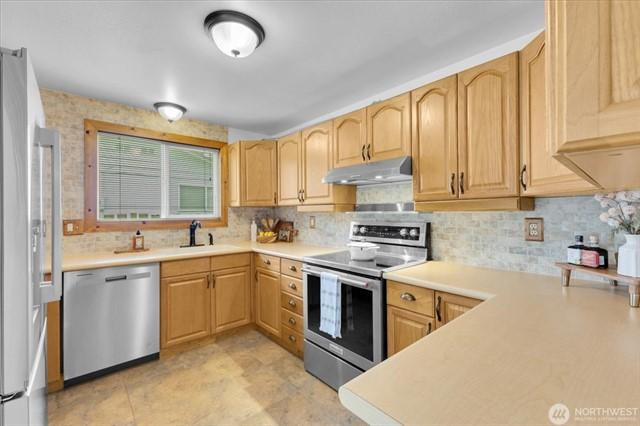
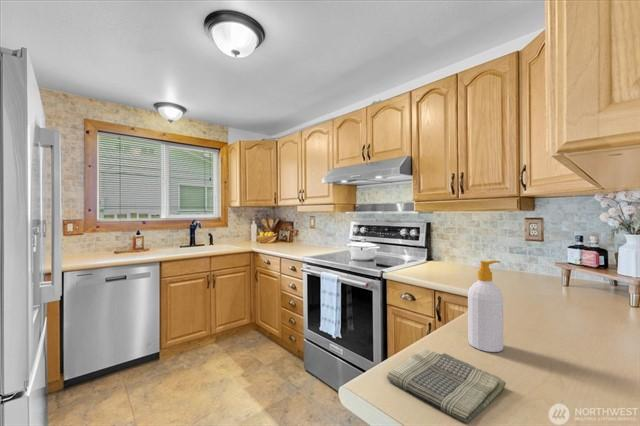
+ soap bottle [467,259,504,353]
+ dish towel [386,347,507,424]
